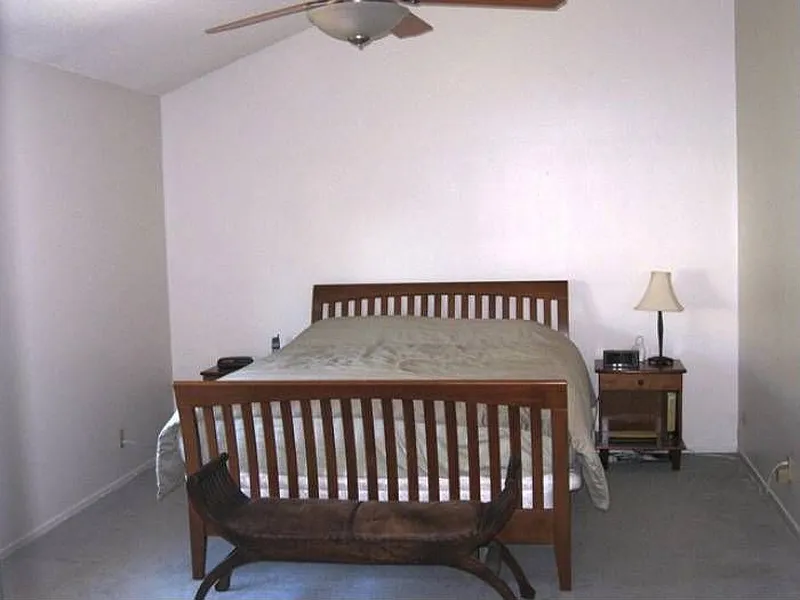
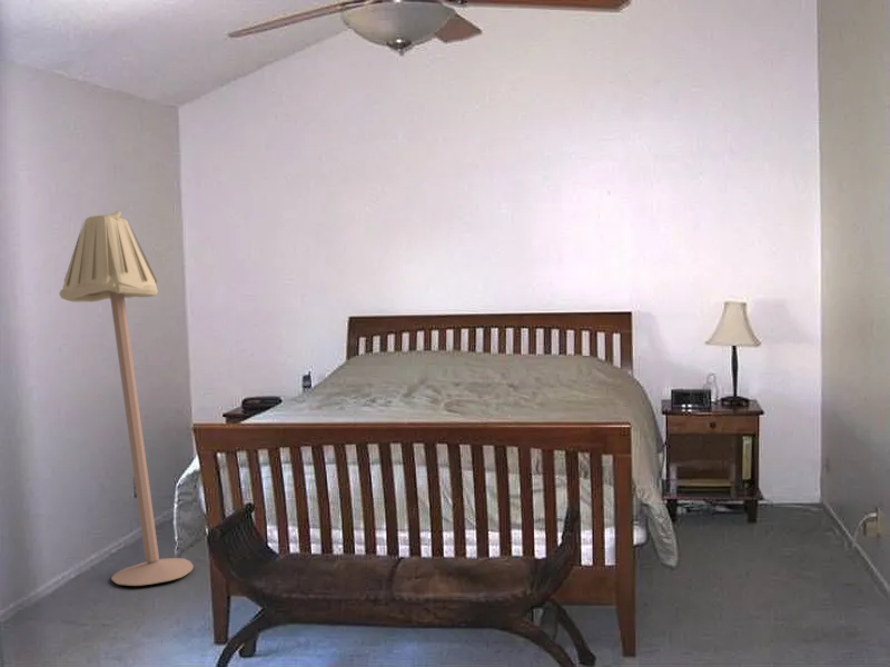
+ floor lamp [58,210,195,587]
